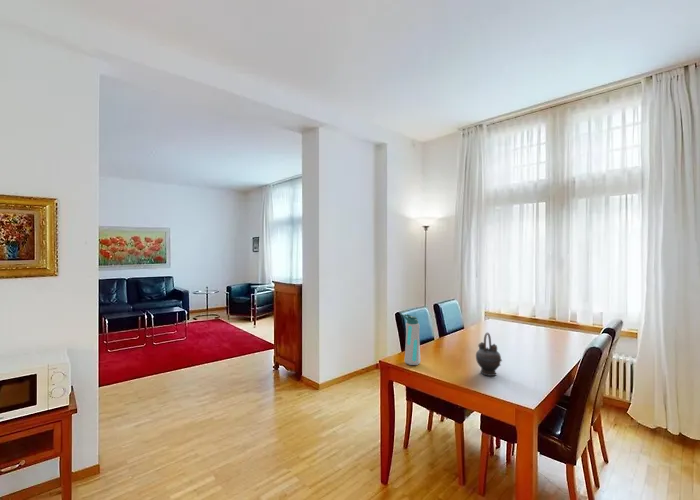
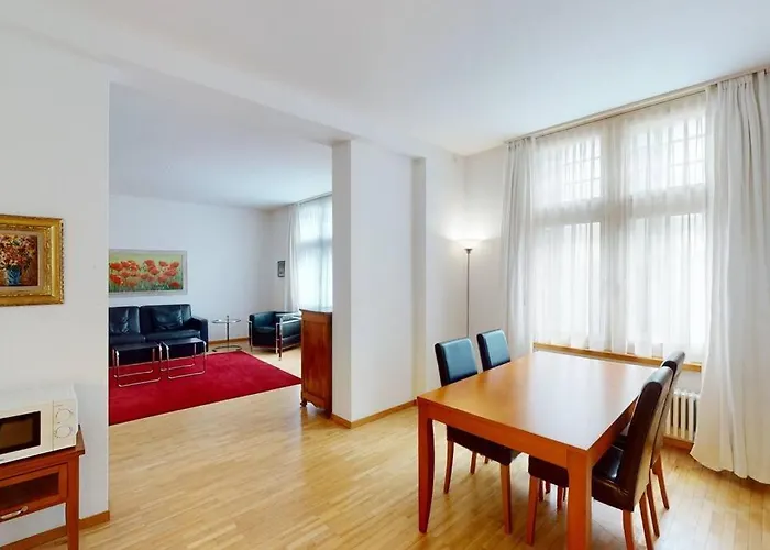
- water bottle [402,313,422,366]
- teapot [475,332,503,377]
